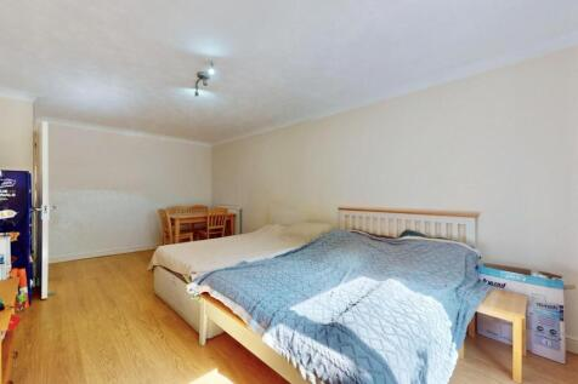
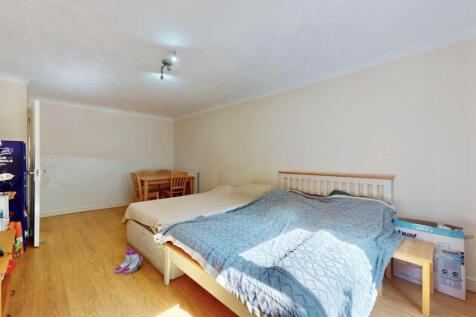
+ boots [114,247,143,275]
